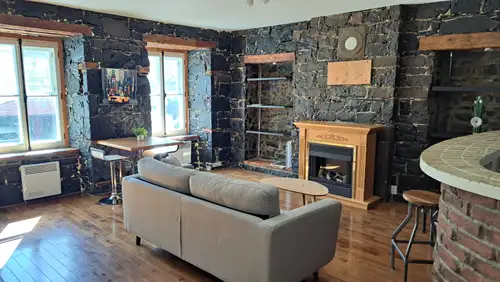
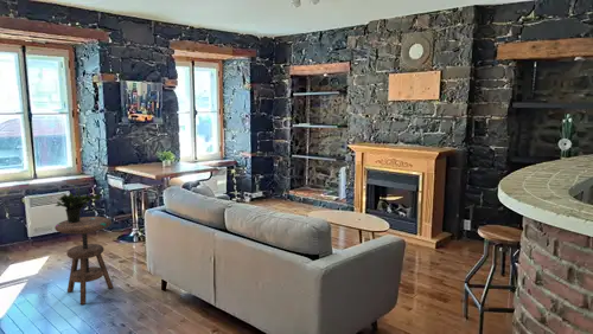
+ side table [53,216,114,306]
+ potted plant [55,185,102,223]
